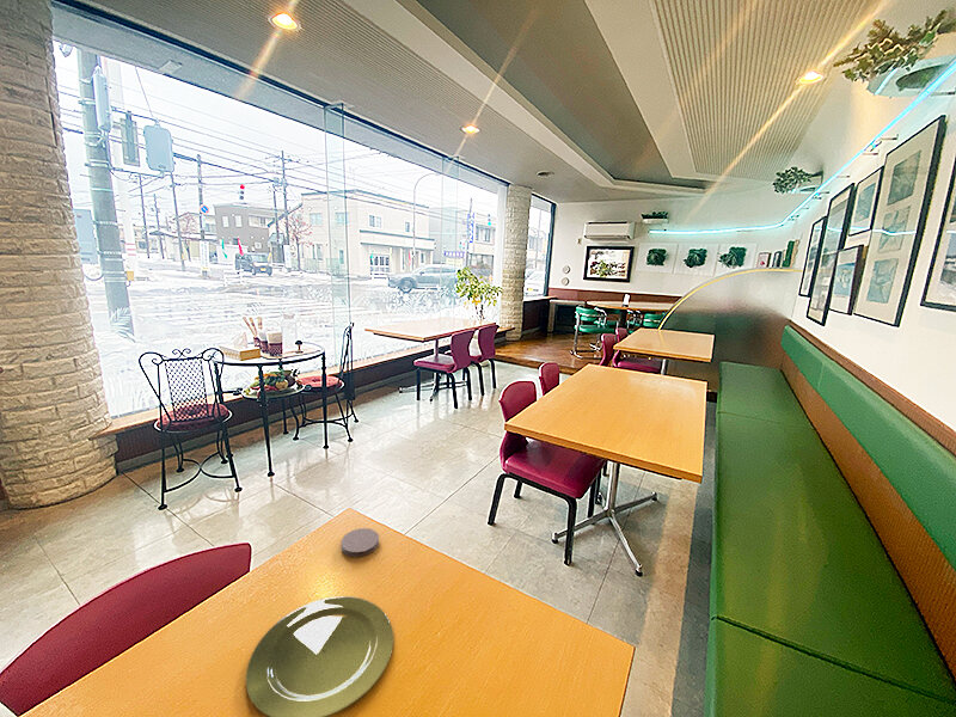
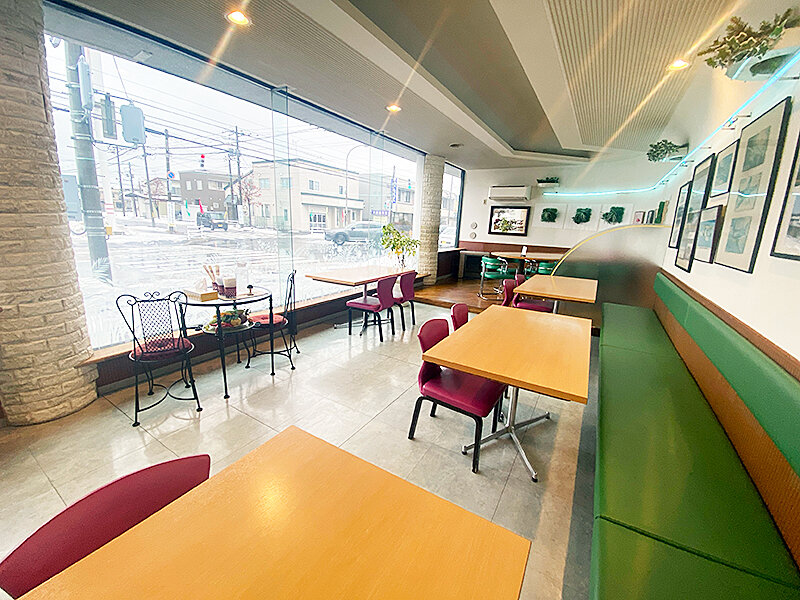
- coaster [341,527,380,558]
- plate [245,595,394,717]
